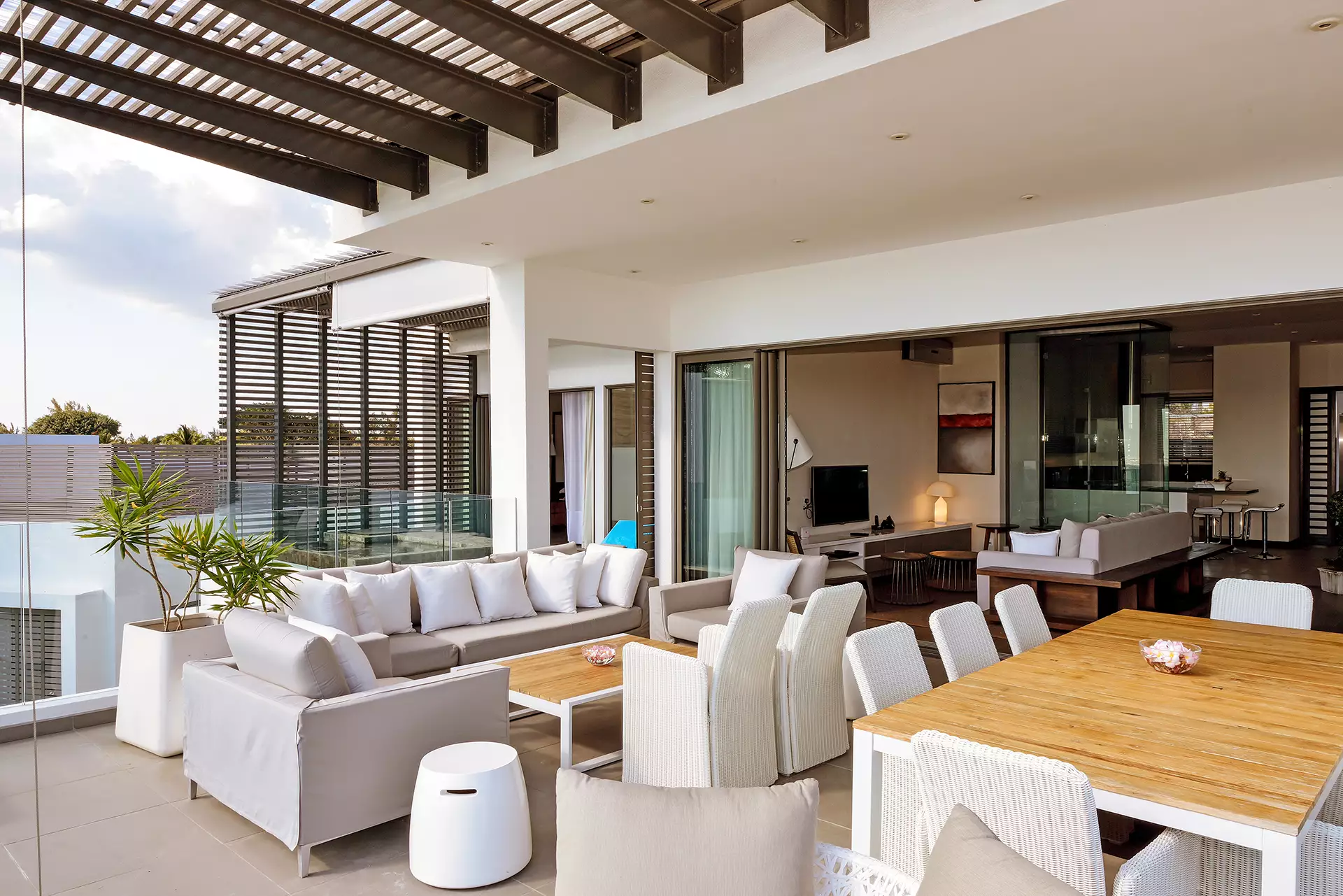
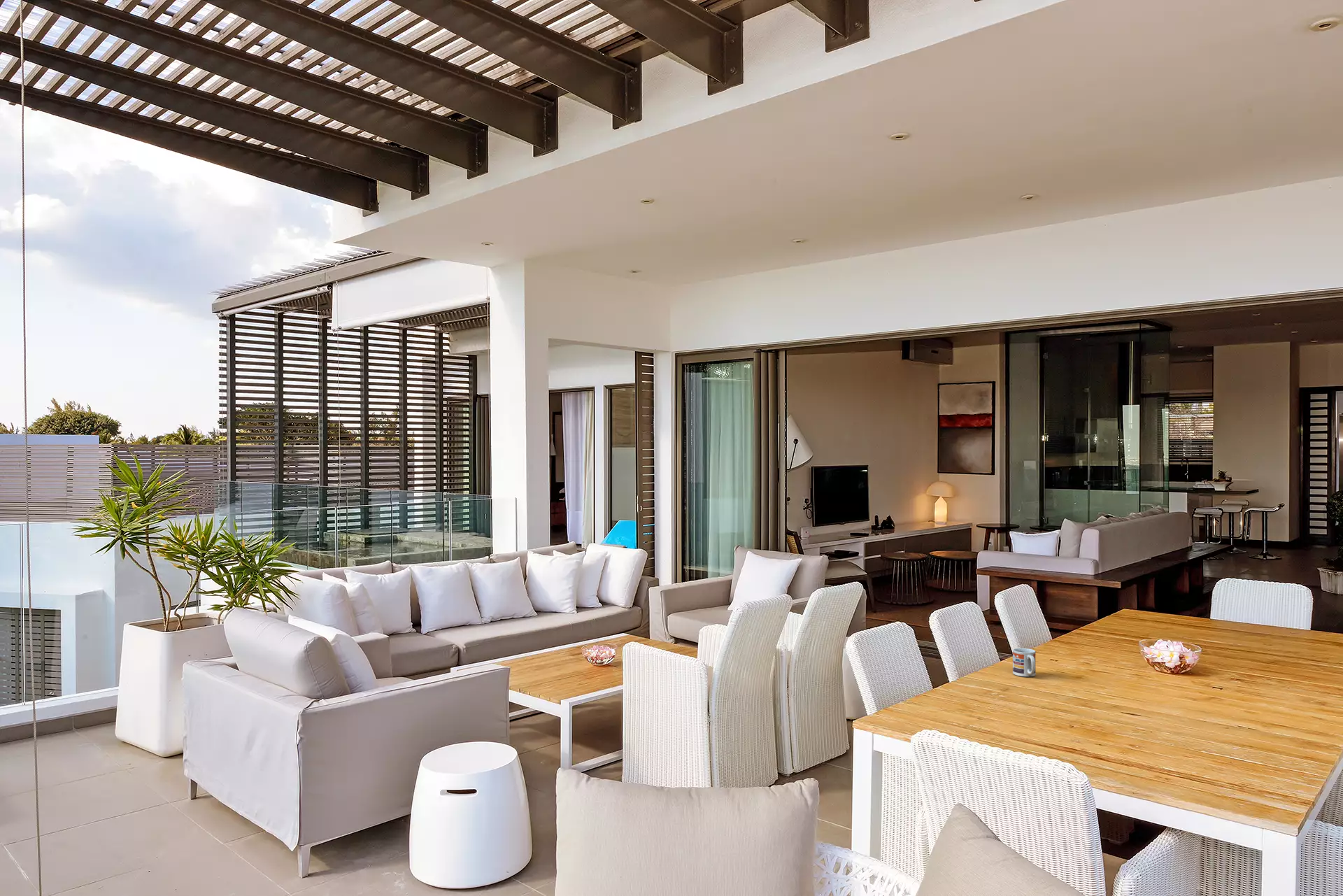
+ cup [1012,648,1037,677]
